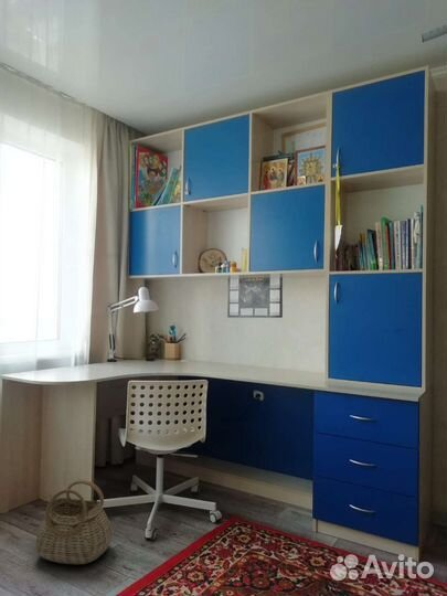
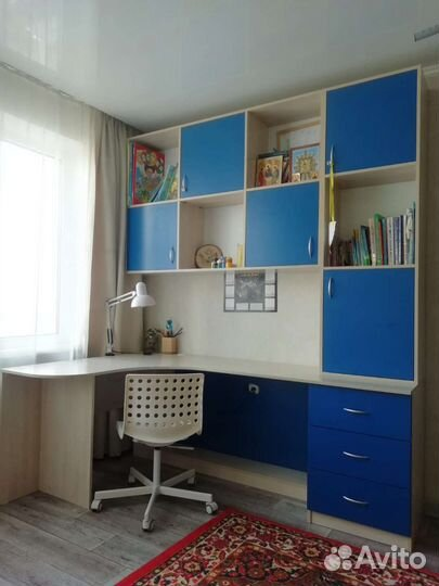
- basket [34,479,114,565]
